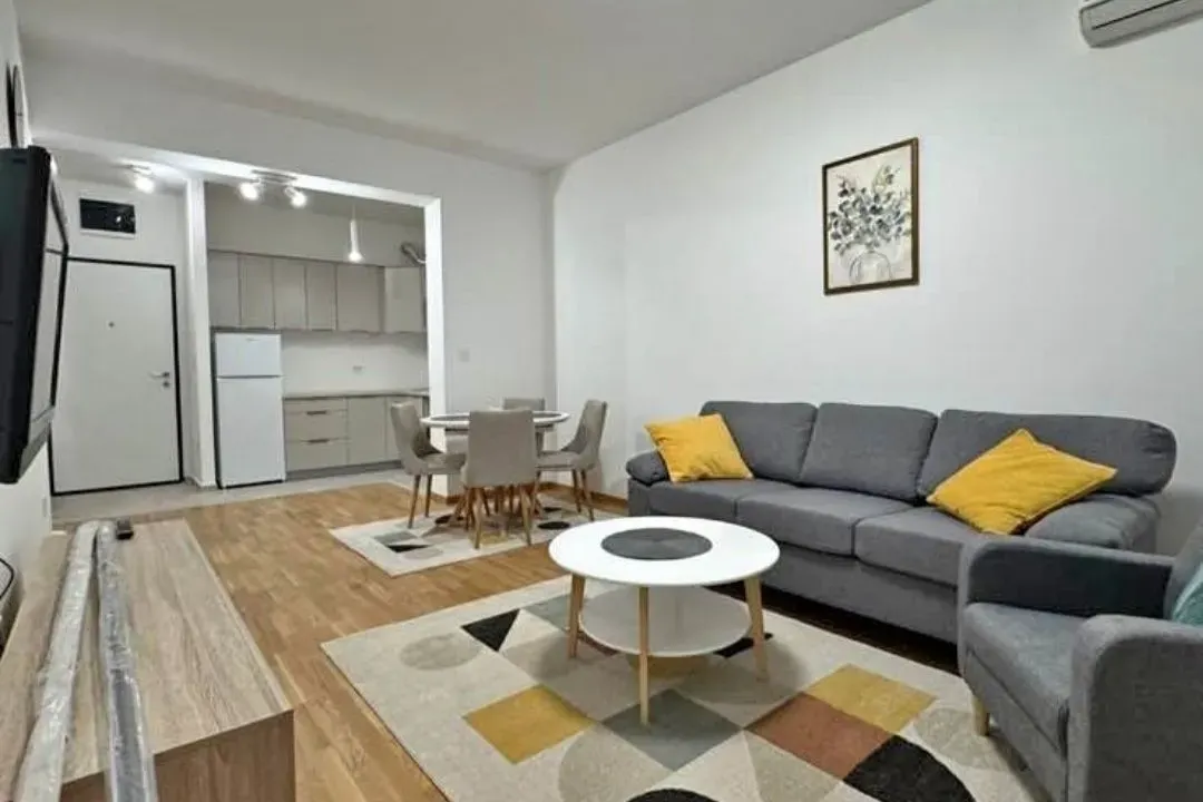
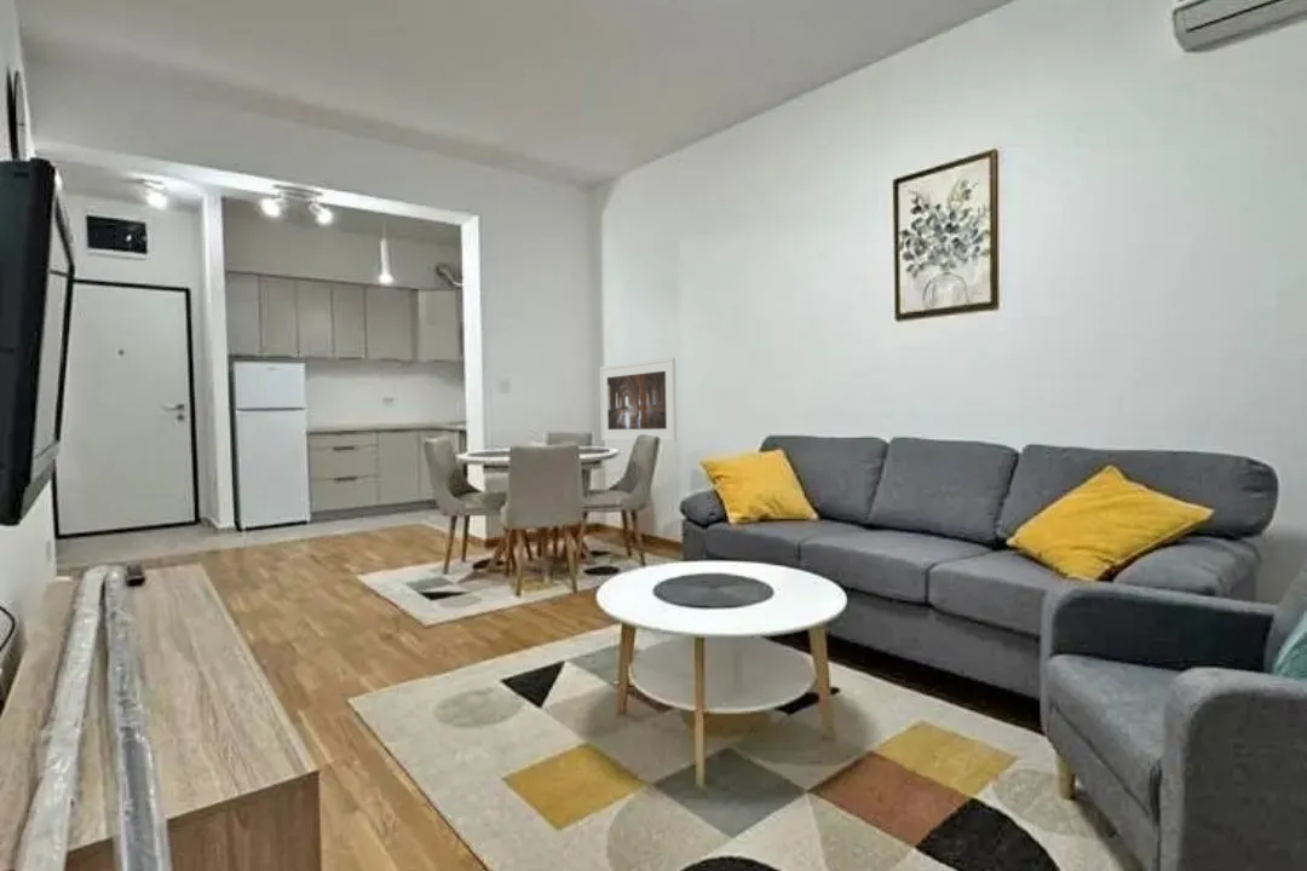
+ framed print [599,356,678,443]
